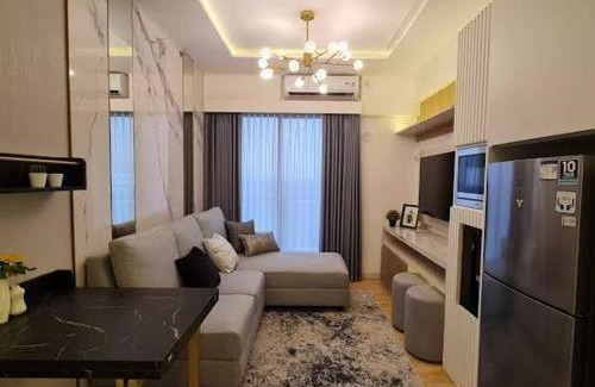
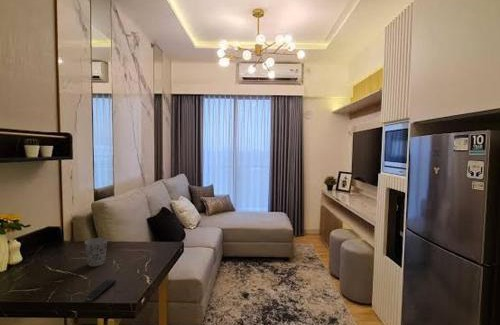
+ cup [84,237,109,267]
+ remote control [86,279,117,302]
